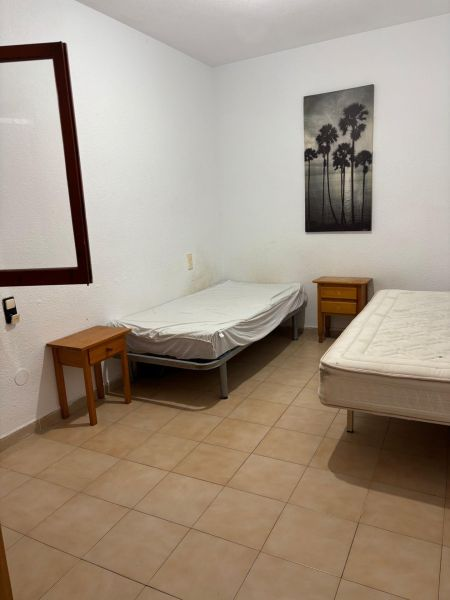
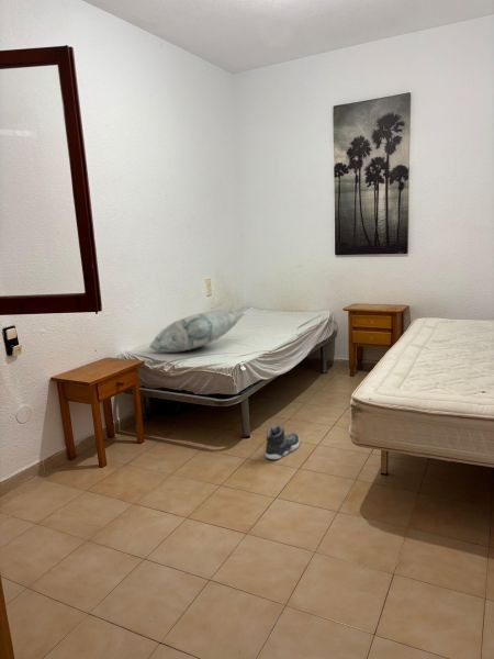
+ decorative pillow [148,309,246,354]
+ sneaker [263,424,301,460]
